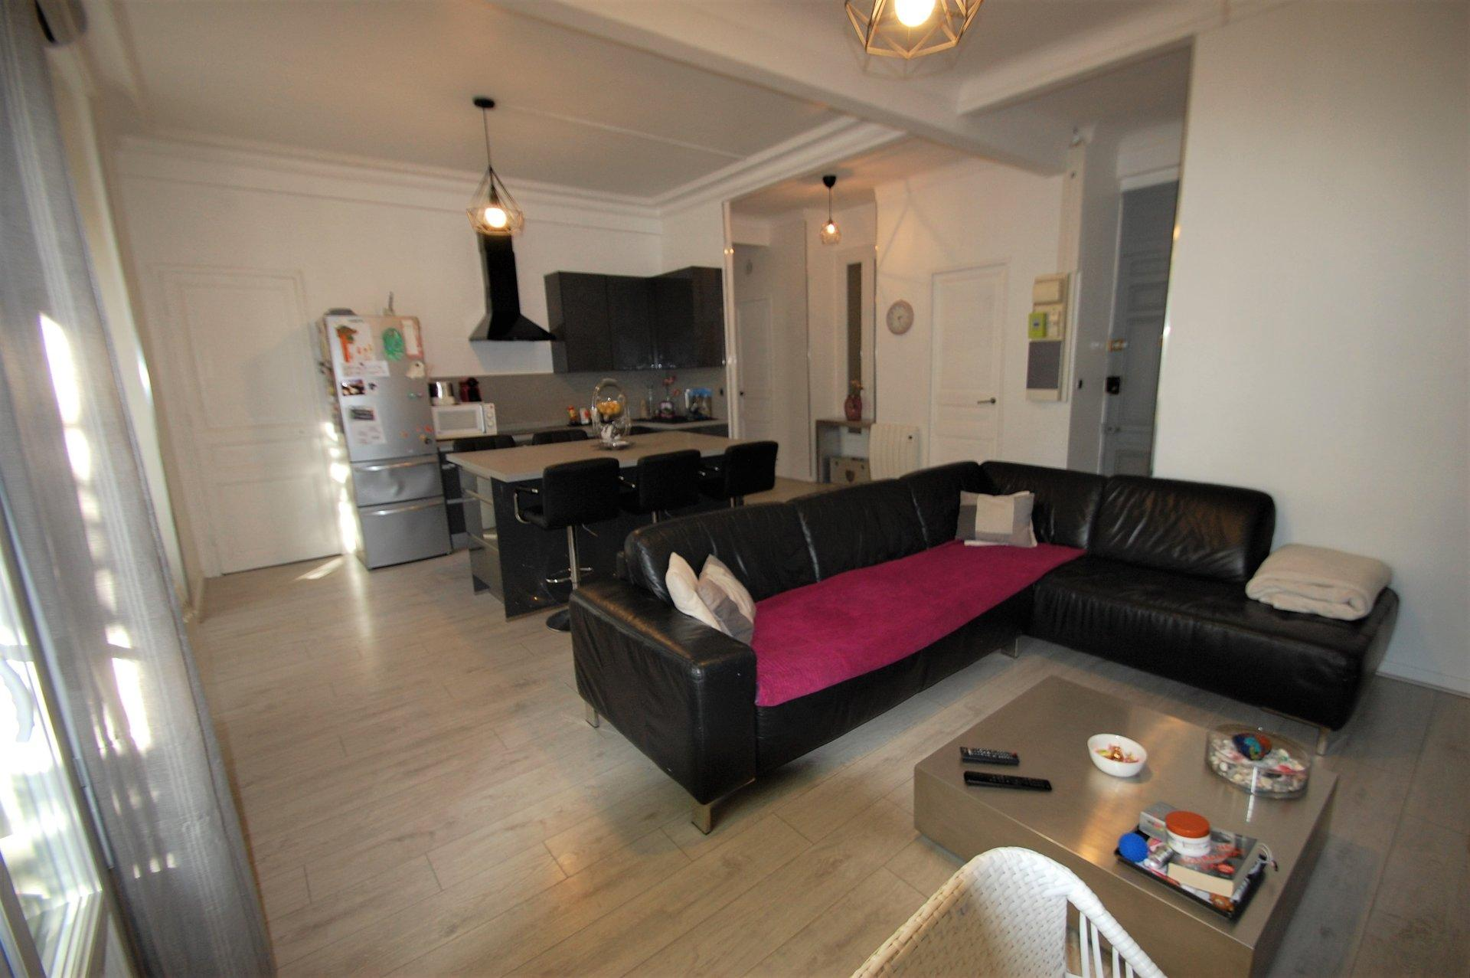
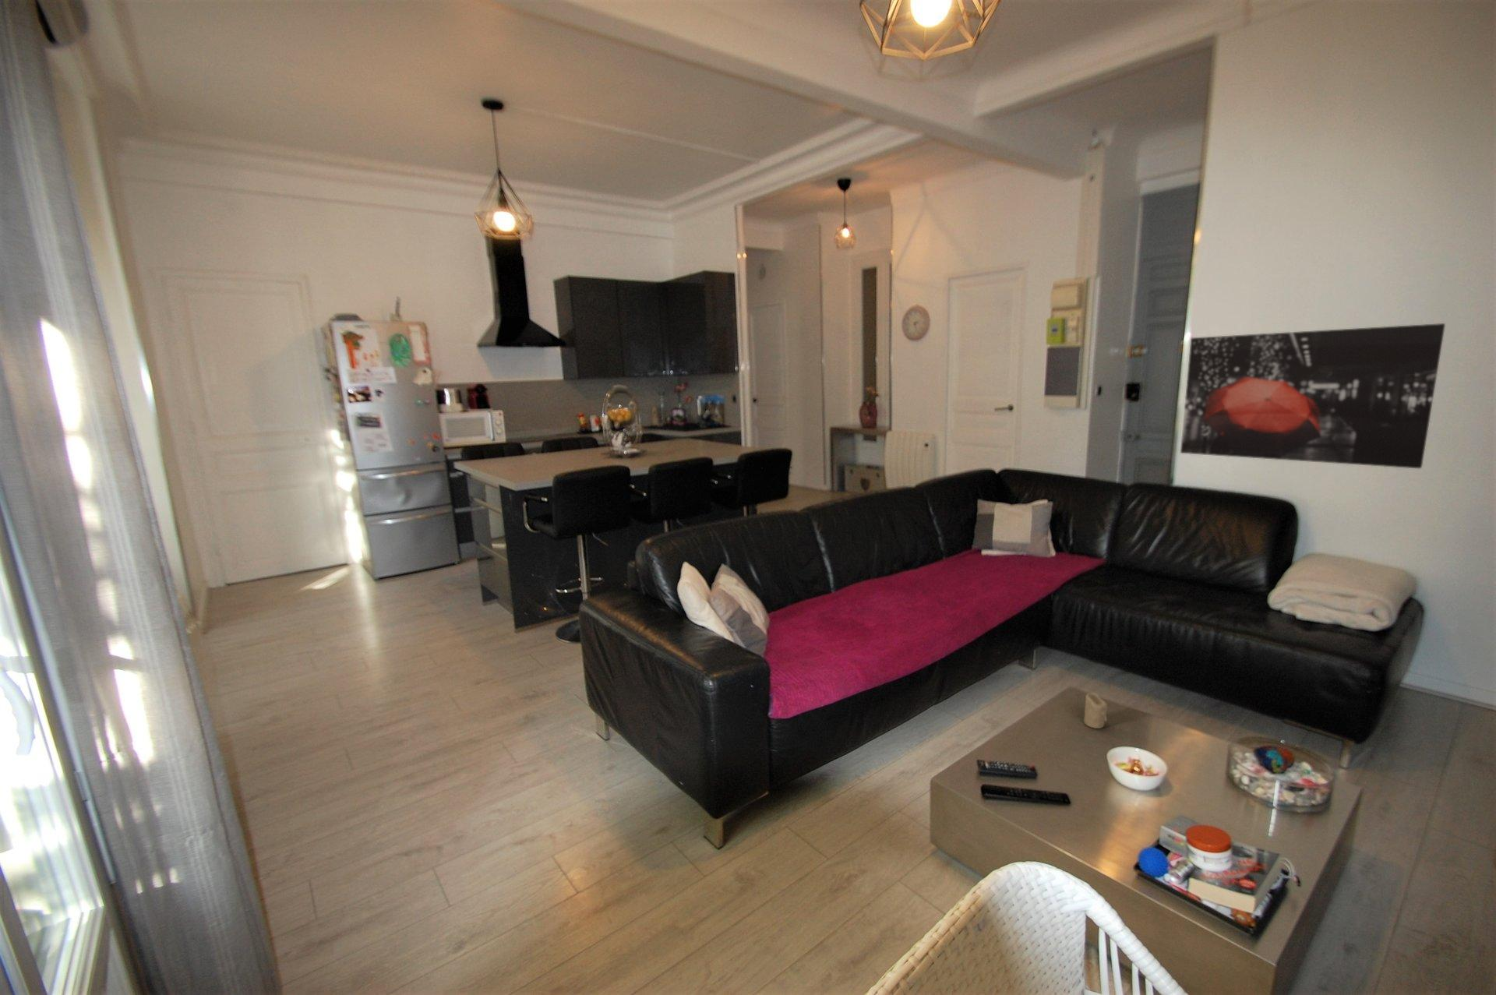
+ candle [1083,692,1108,730]
+ wall art [1179,322,1446,469]
